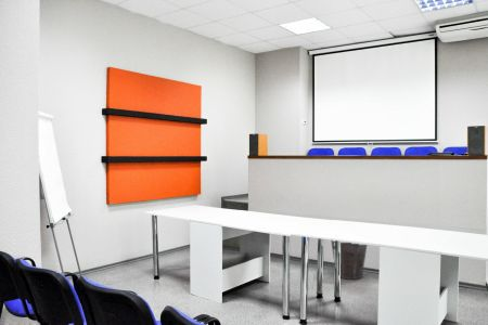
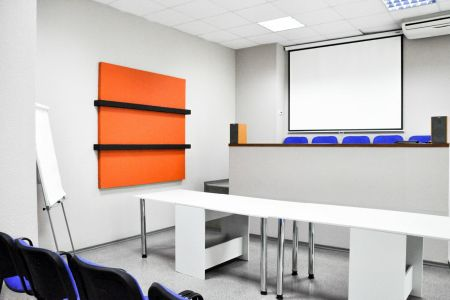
- waste bin [330,239,368,281]
